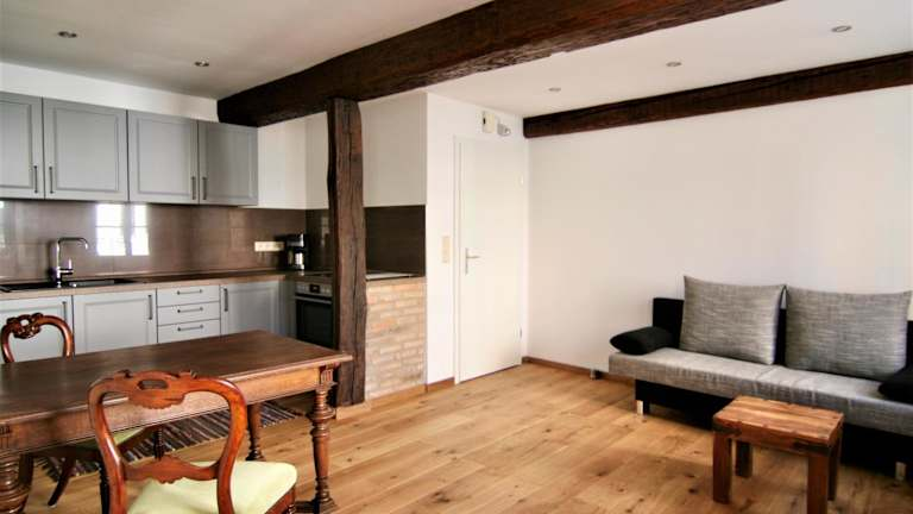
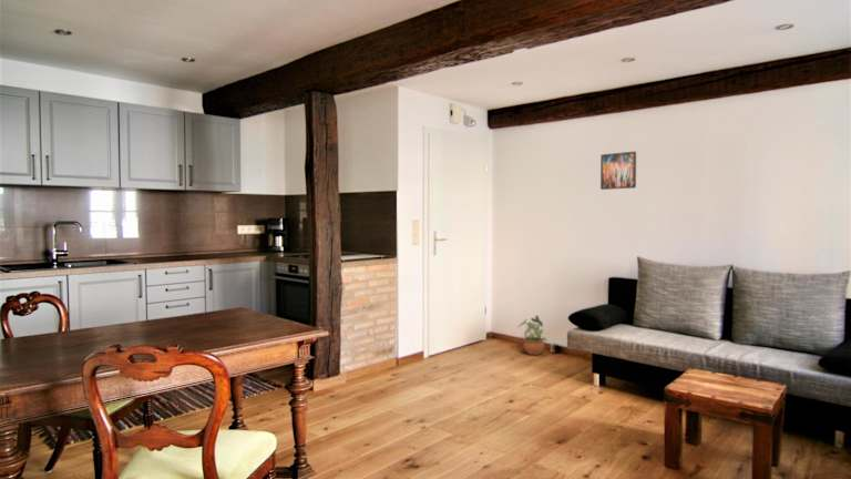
+ potted plant [516,314,547,356]
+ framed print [599,151,637,191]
